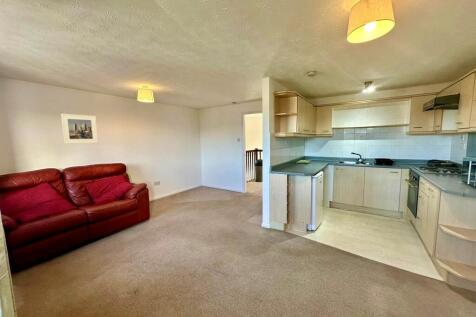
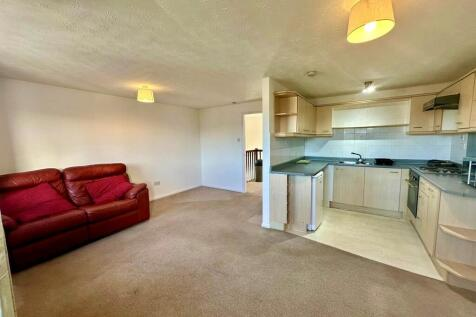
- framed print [60,113,99,145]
